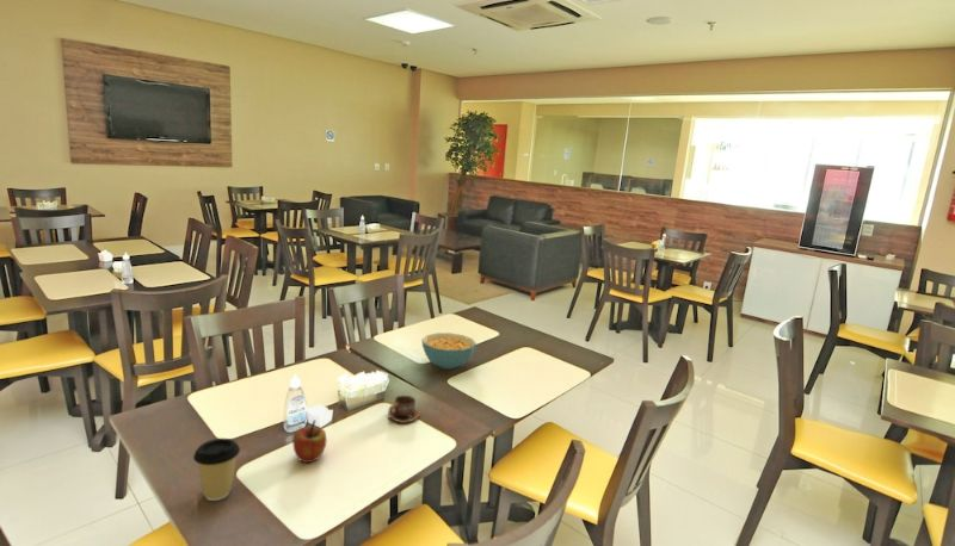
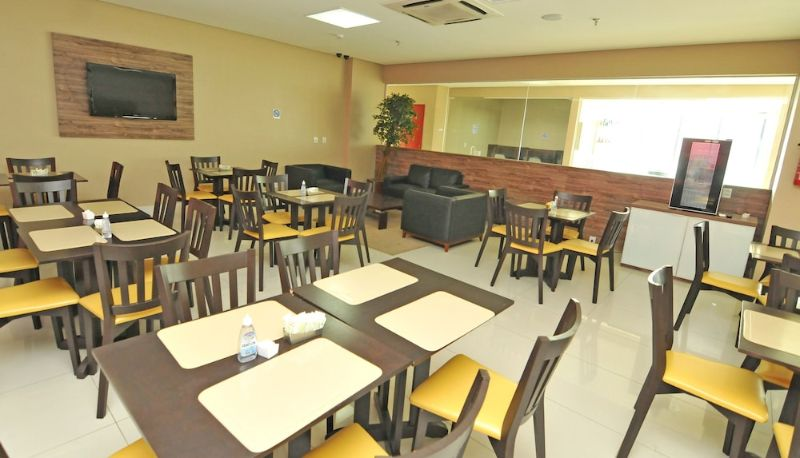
- apple [291,418,328,464]
- coffee cup [192,438,241,502]
- cereal bowl [421,331,478,371]
- cup [387,395,421,424]
